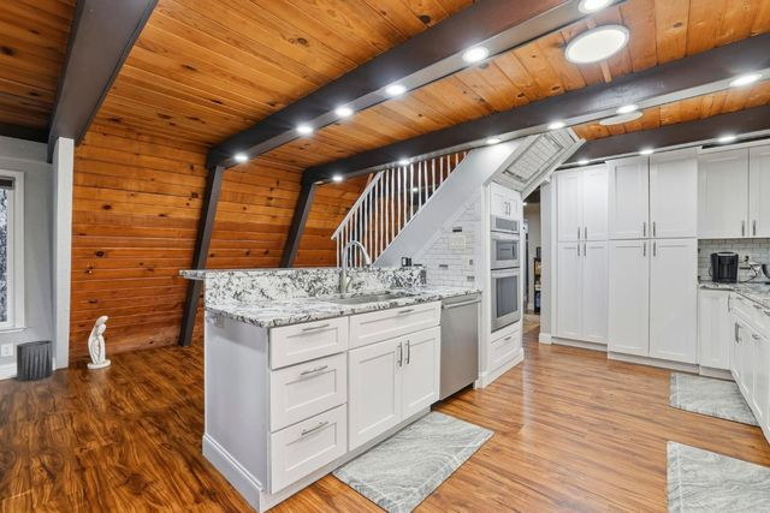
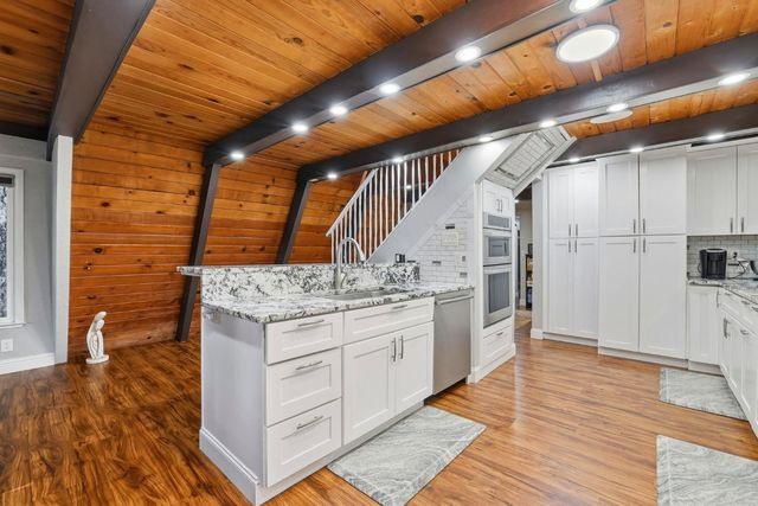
- trash can [16,339,54,382]
